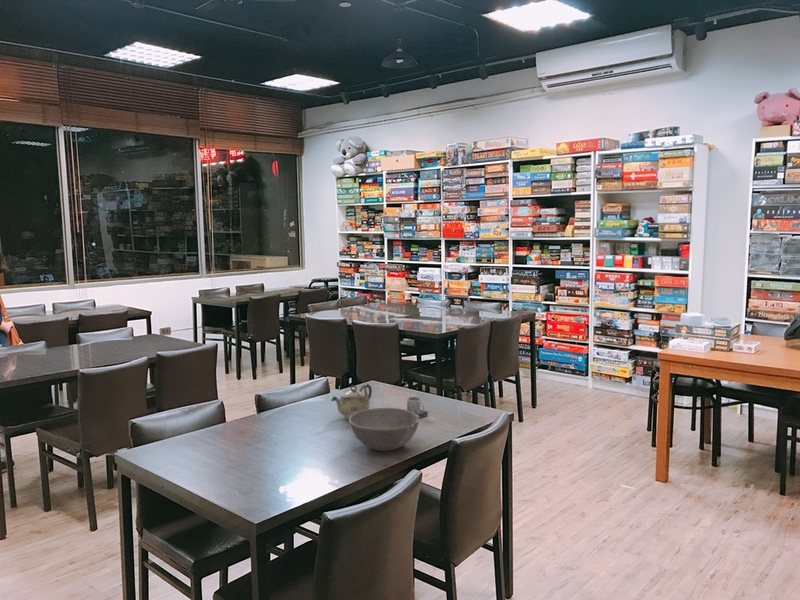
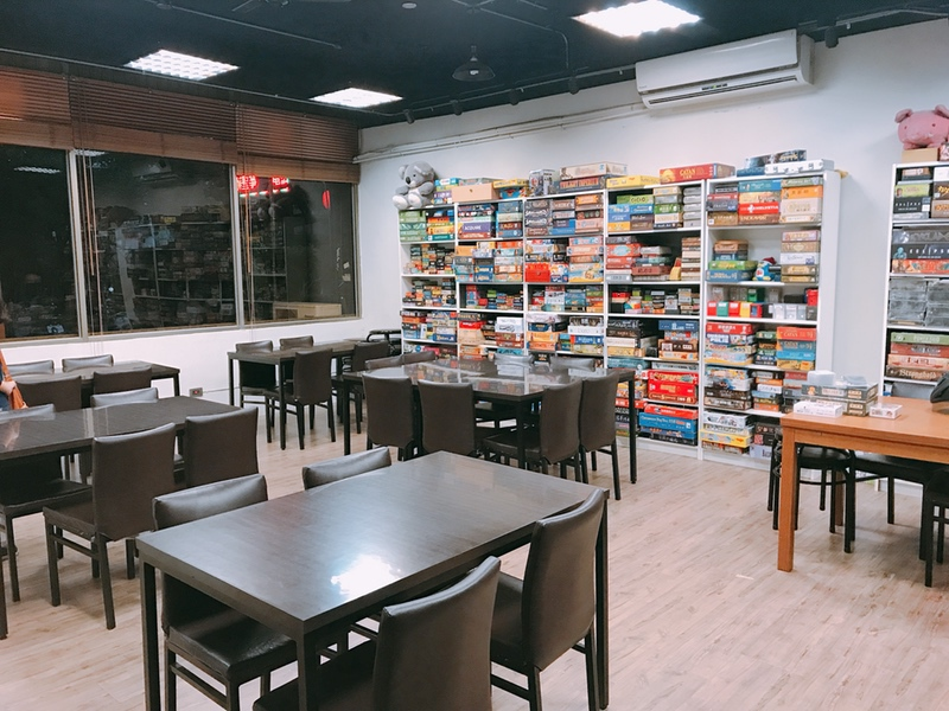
- bowl [348,407,420,452]
- teapot [330,383,373,420]
- mug [406,396,429,418]
